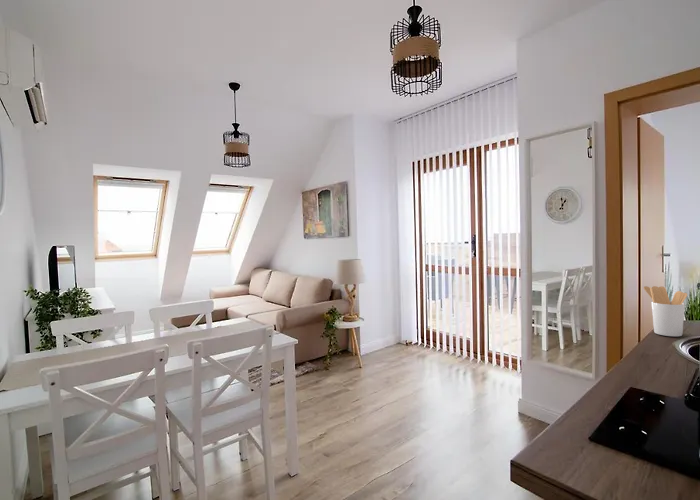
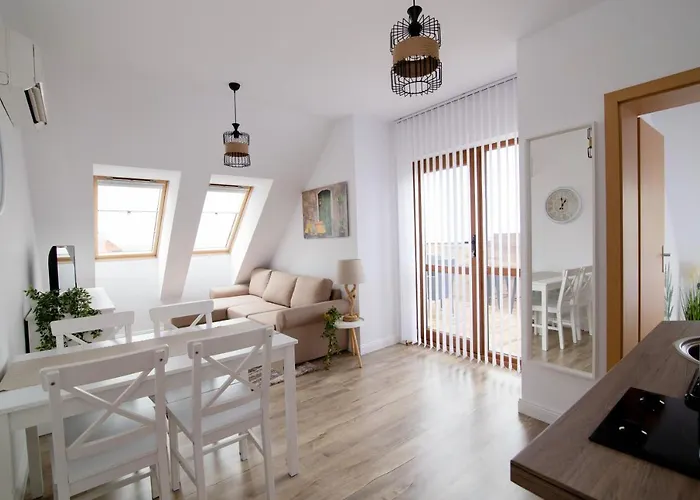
- utensil holder [643,285,688,337]
